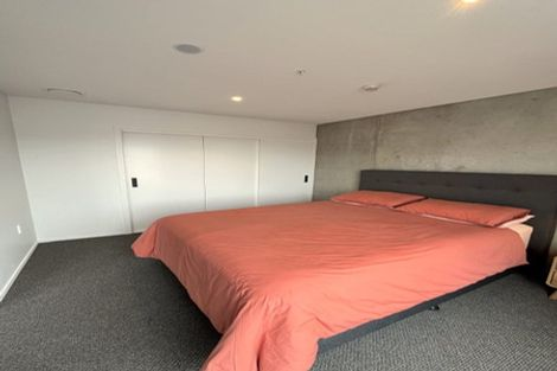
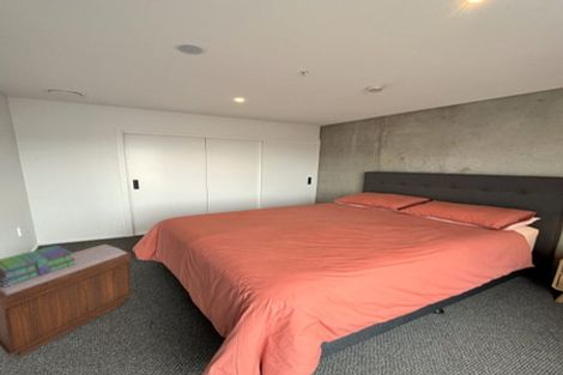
+ bench [0,243,134,358]
+ stack of books [0,244,75,286]
